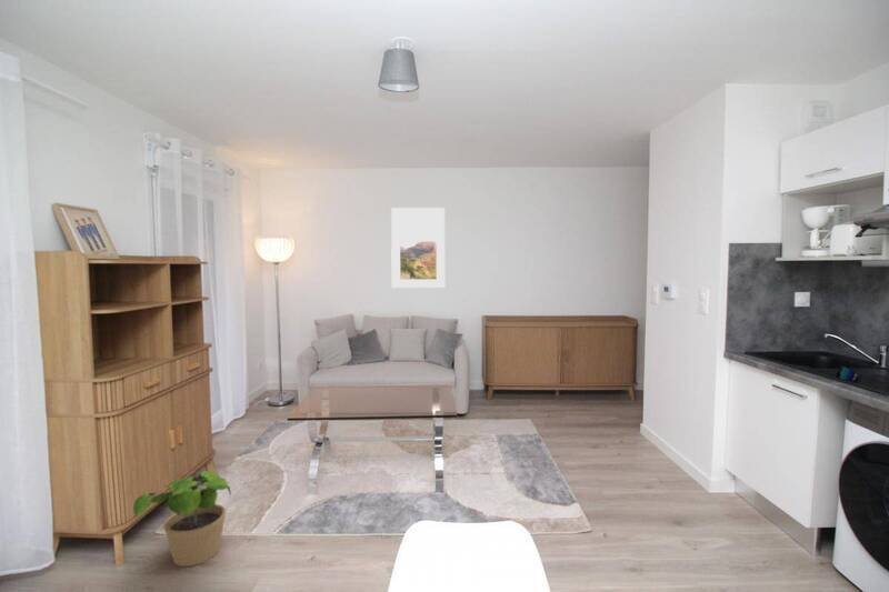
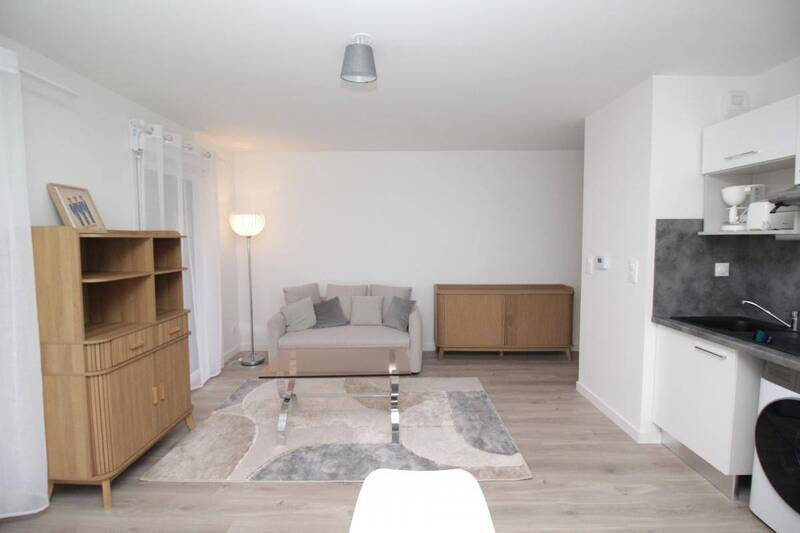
- potted plant [132,470,232,568]
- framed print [390,207,446,289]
